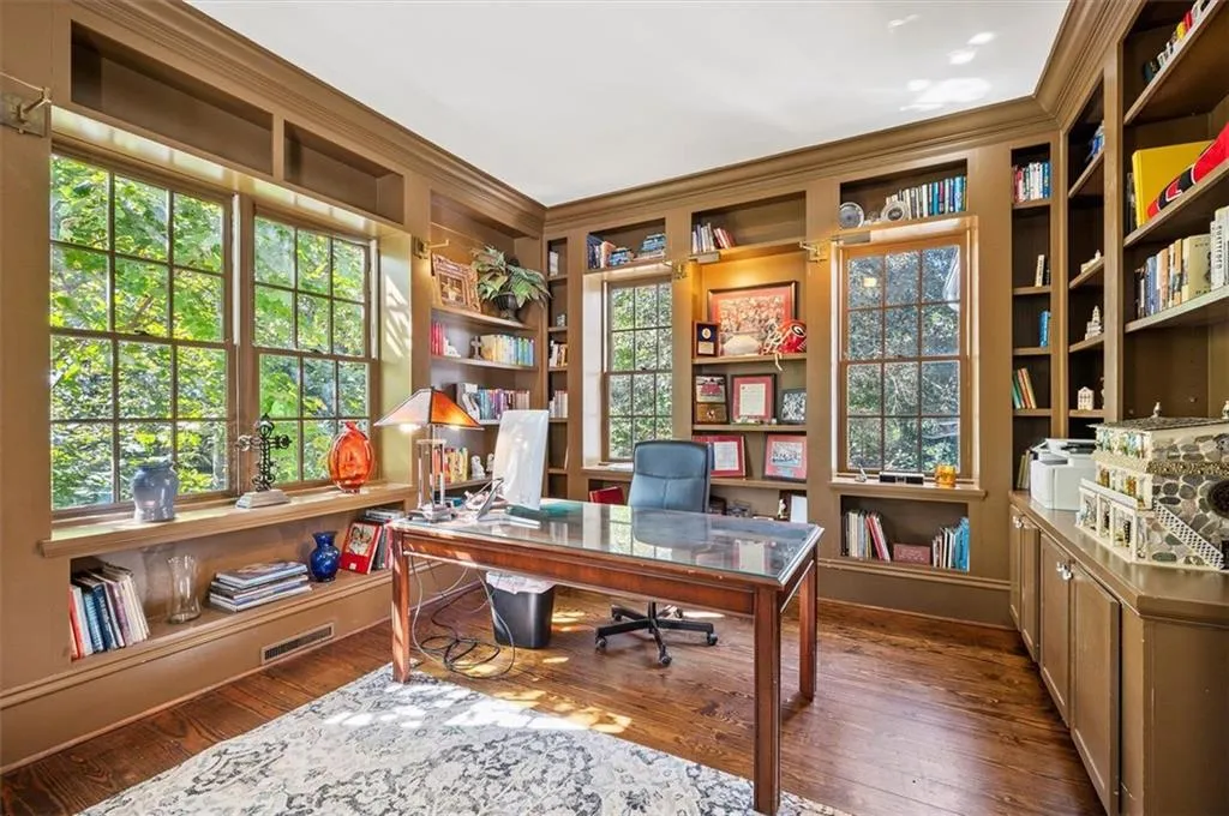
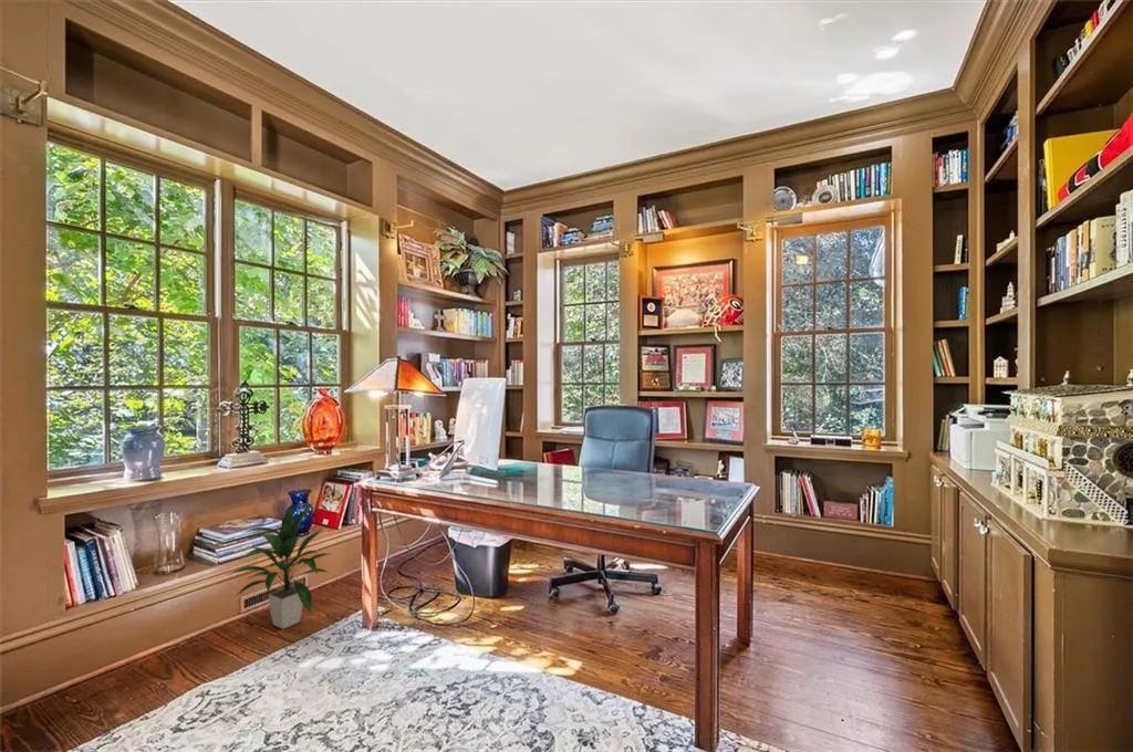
+ indoor plant [224,502,331,630]
